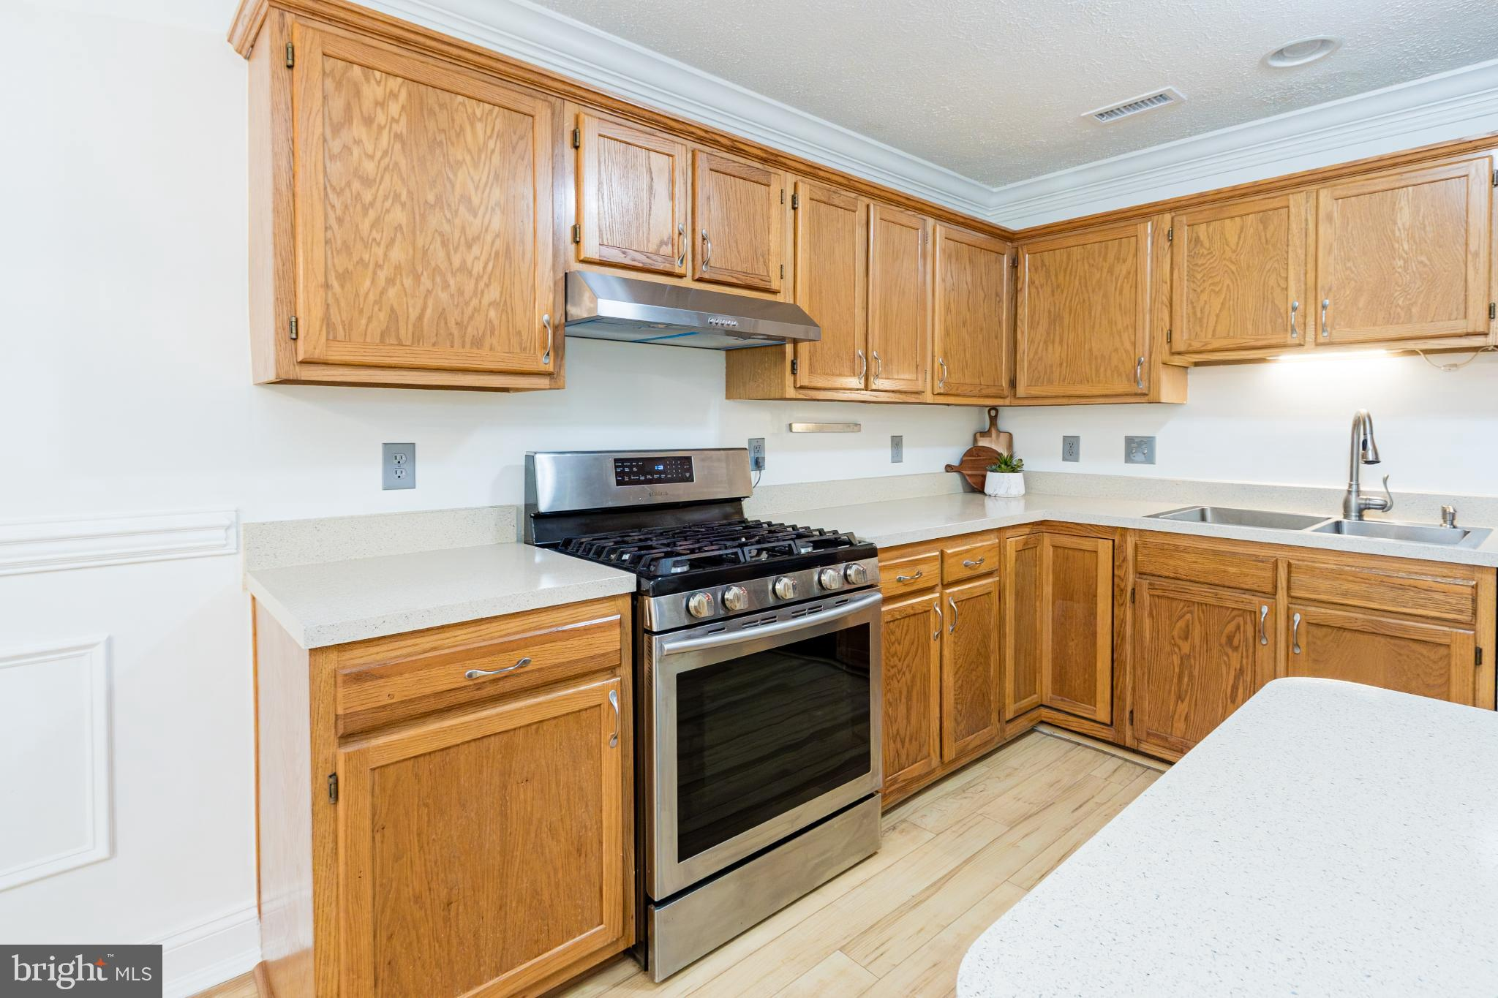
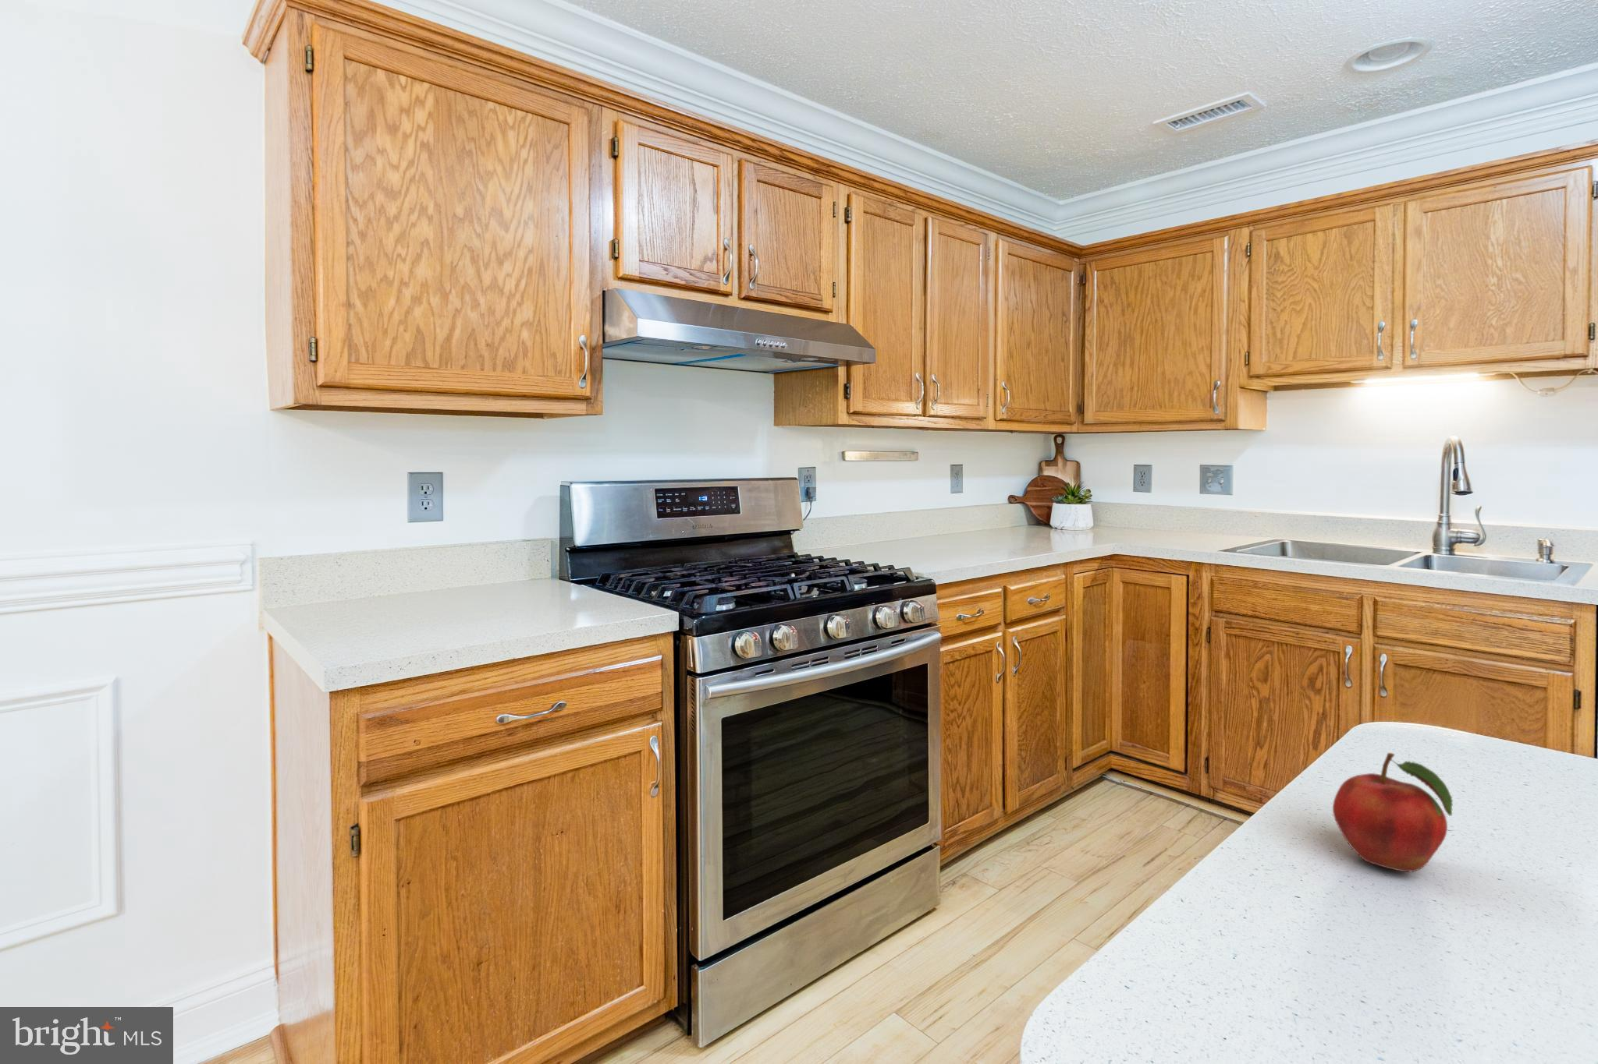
+ fruit [1332,752,1454,873]
